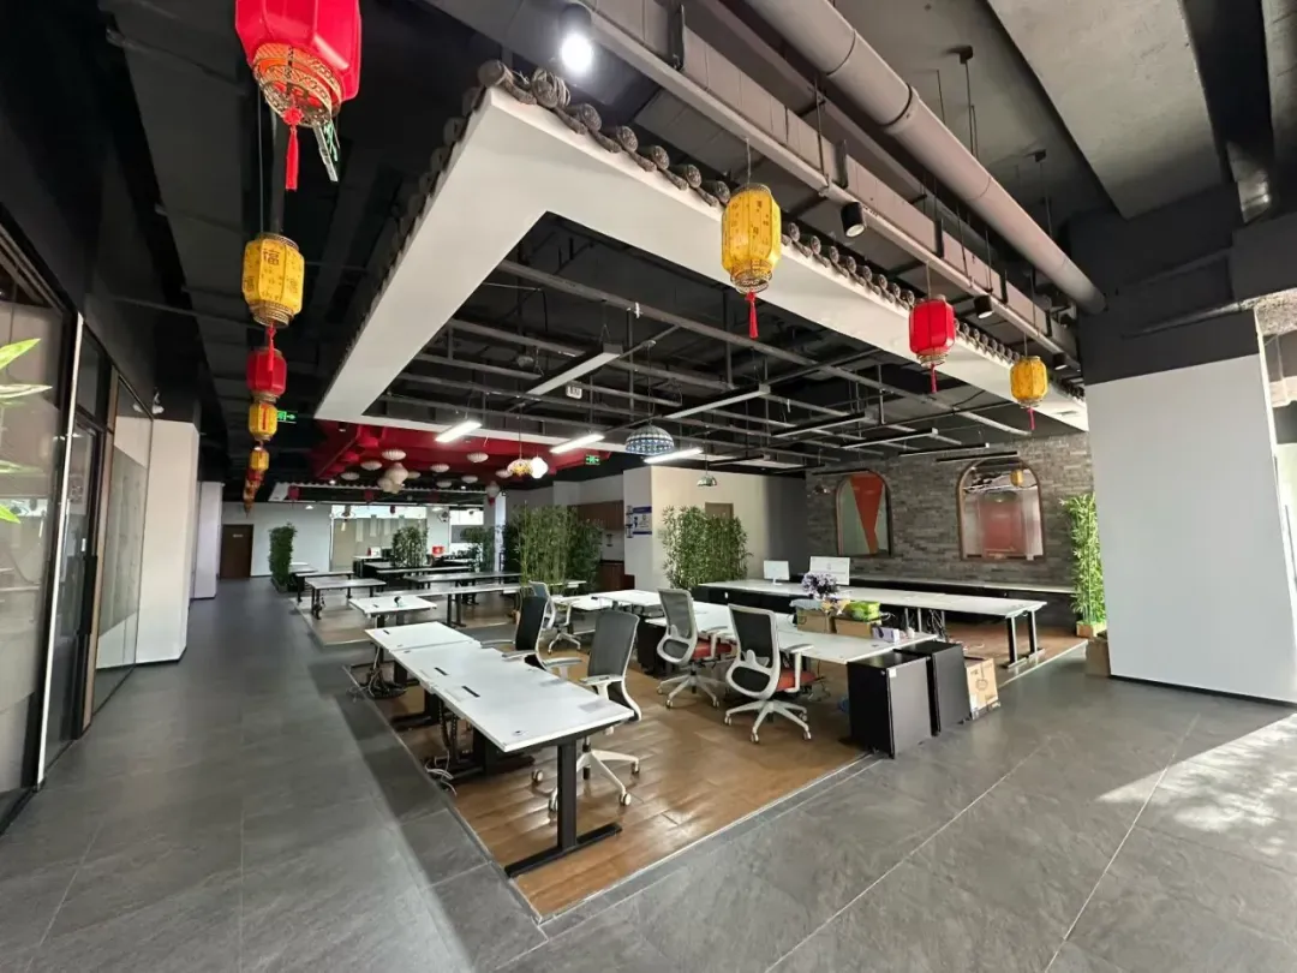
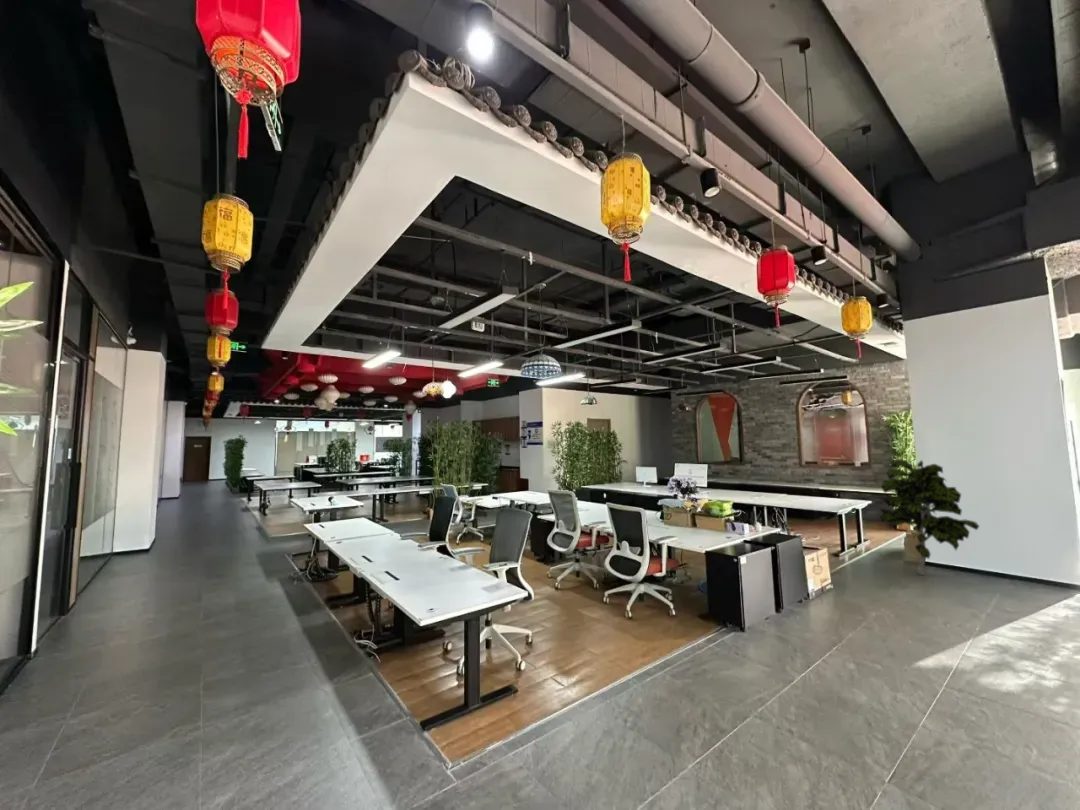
+ indoor plant [879,458,980,576]
